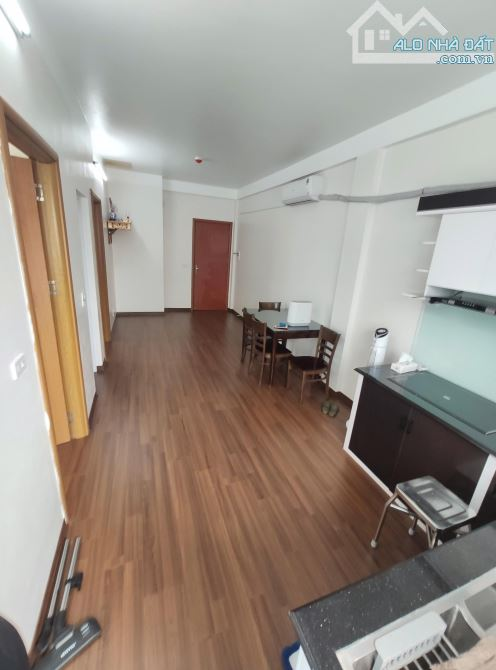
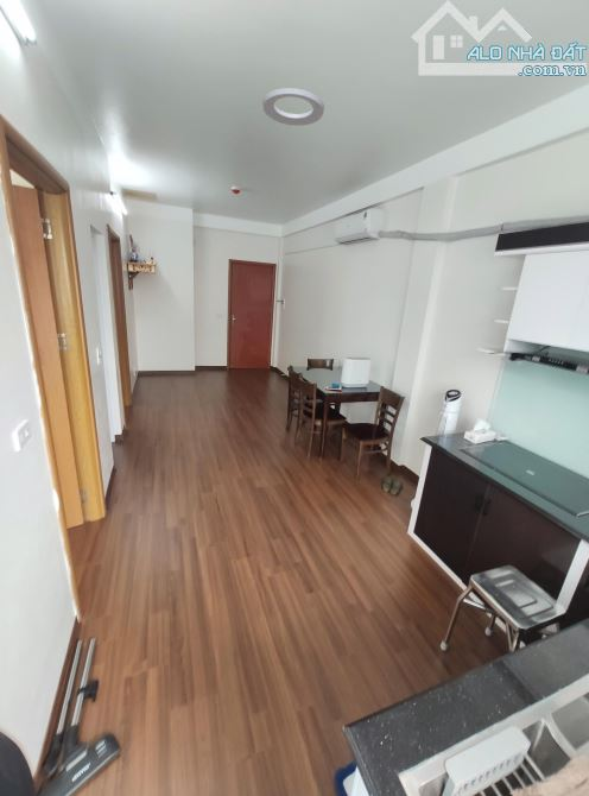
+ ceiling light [261,87,325,127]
